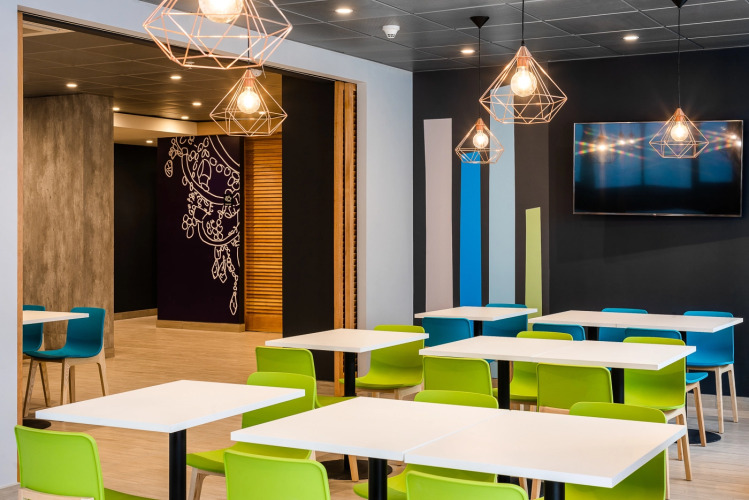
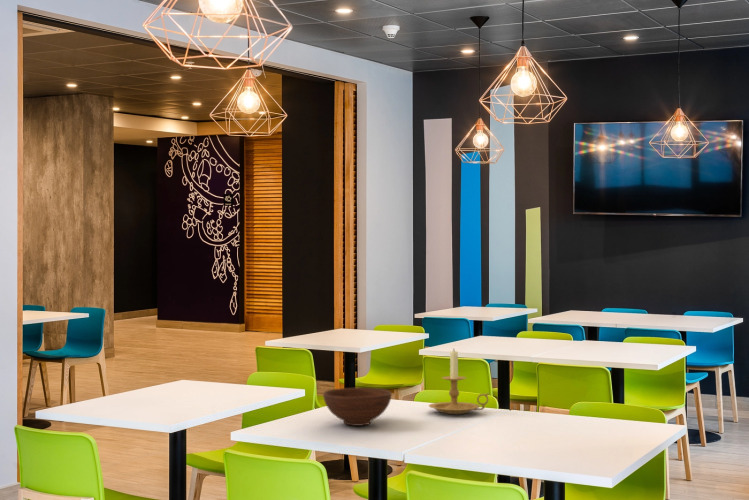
+ candle holder [428,347,490,415]
+ bowl [322,387,392,427]
